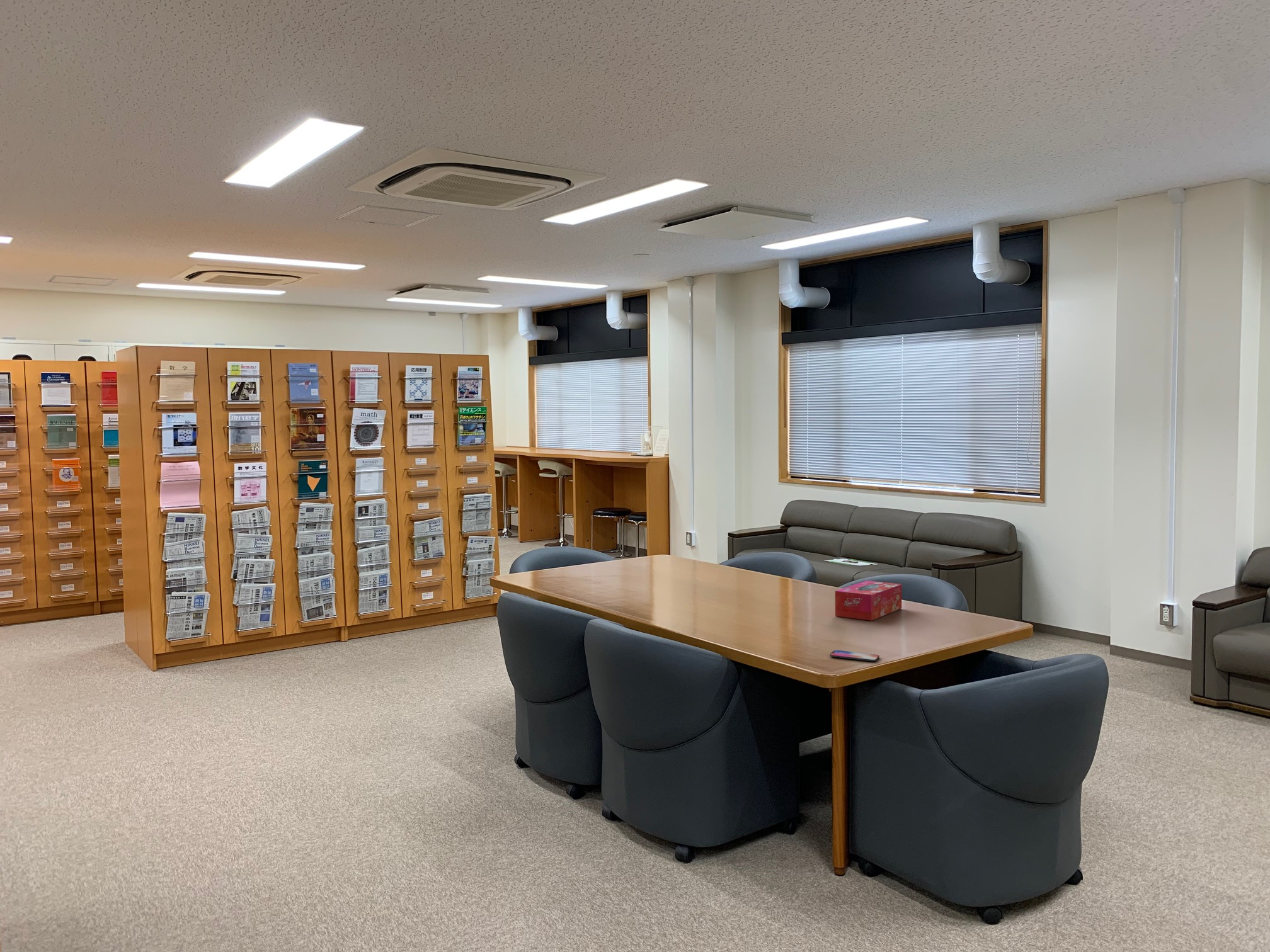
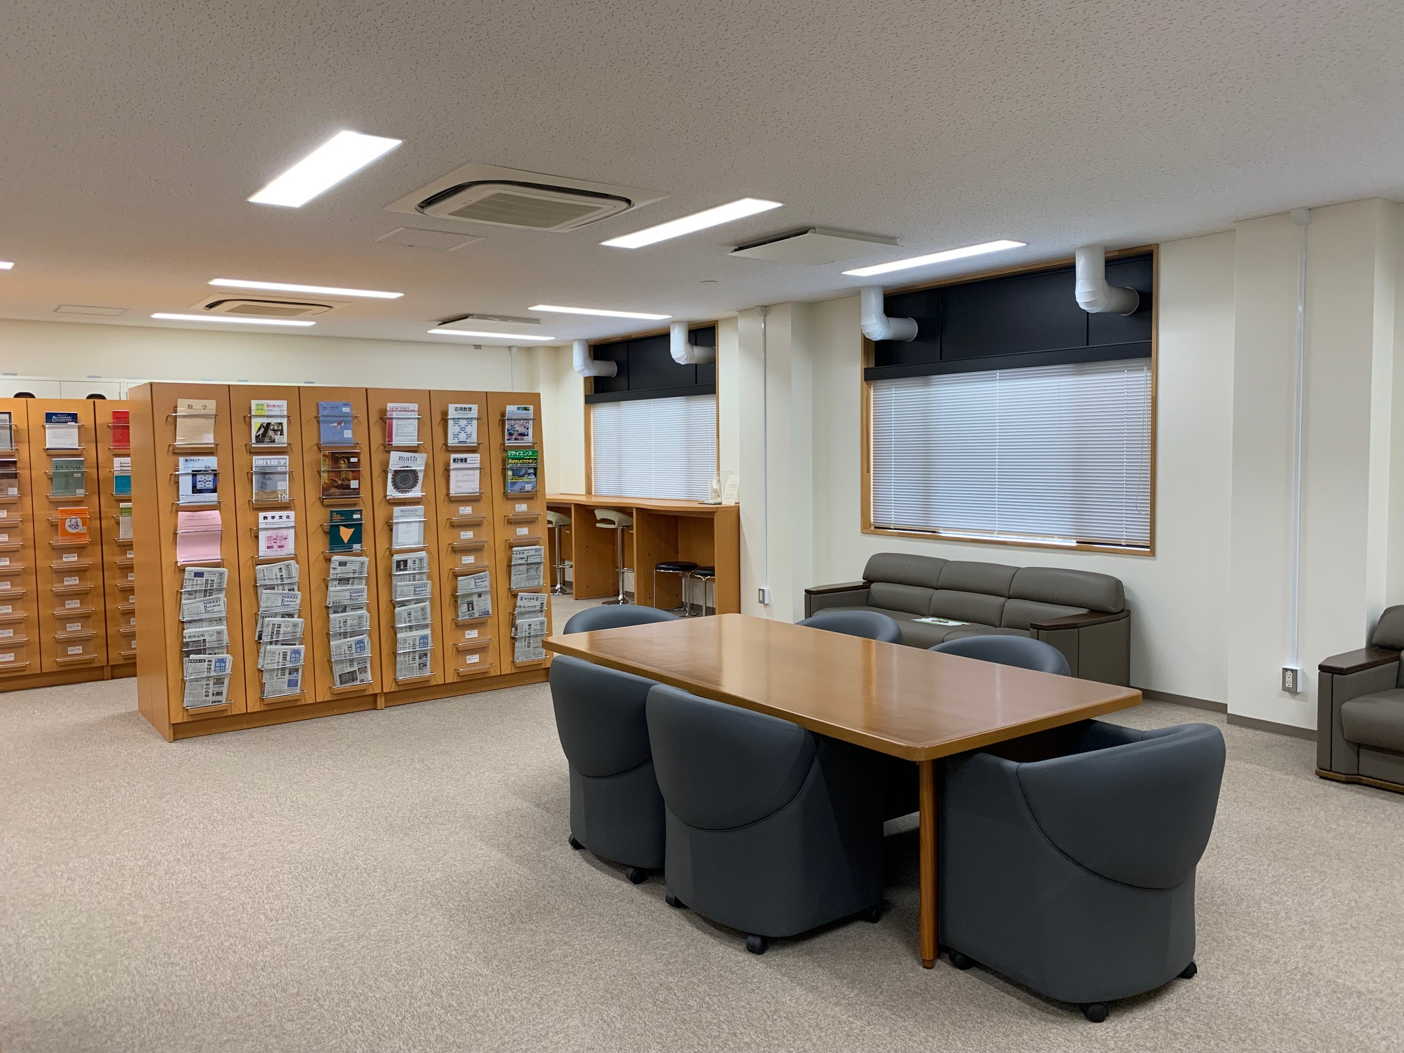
- smartphone [830,650,880,662]
- tissue box [835,580,902,621]
